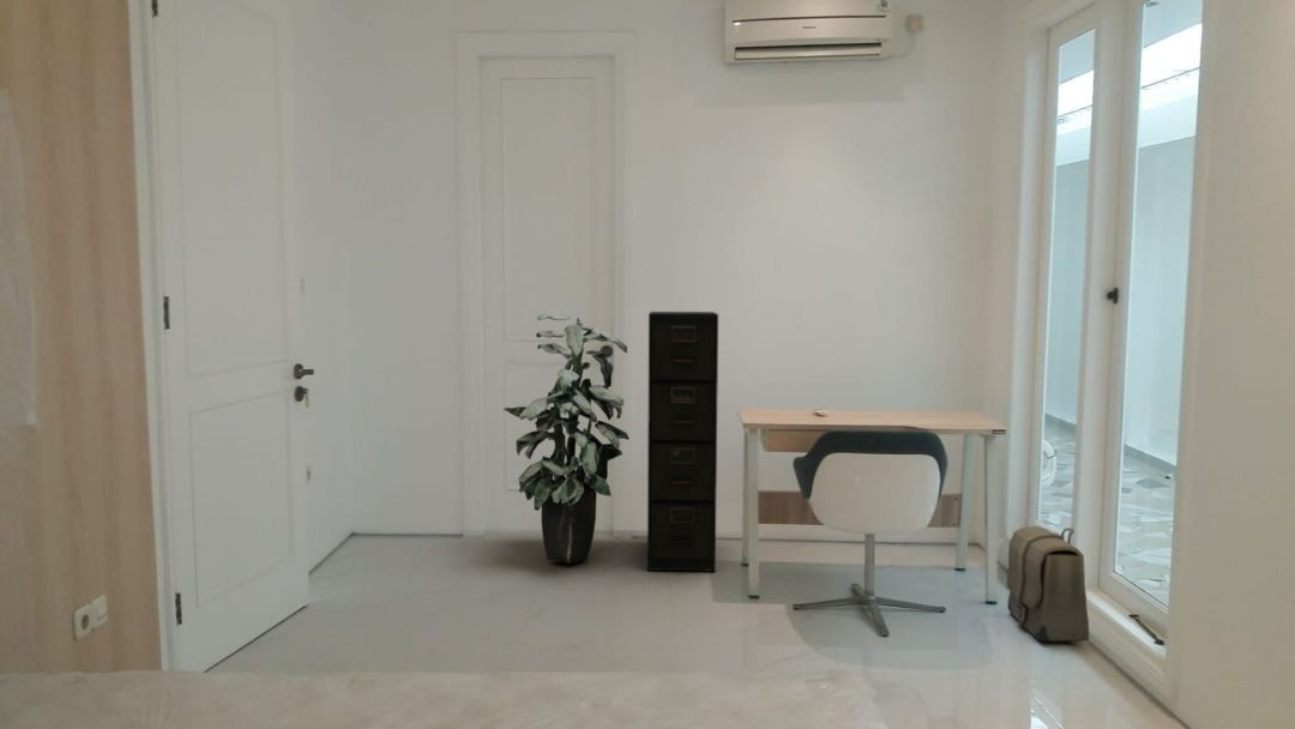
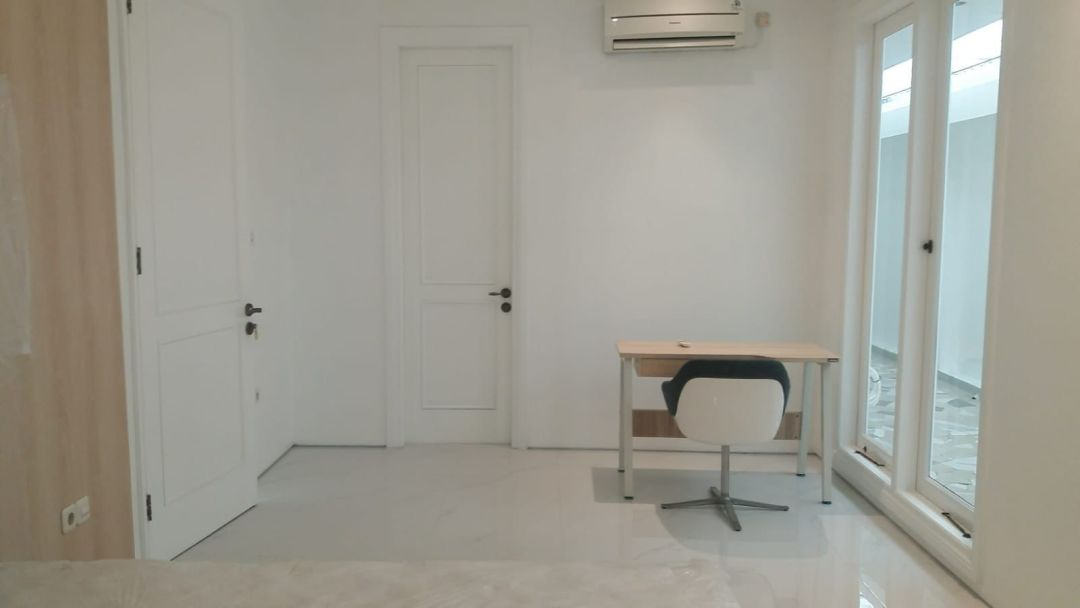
- filing cabinet [646,311,719,573]
- backpack [1006,525,1090,643]
- indoor plant [502,312,631,564]
